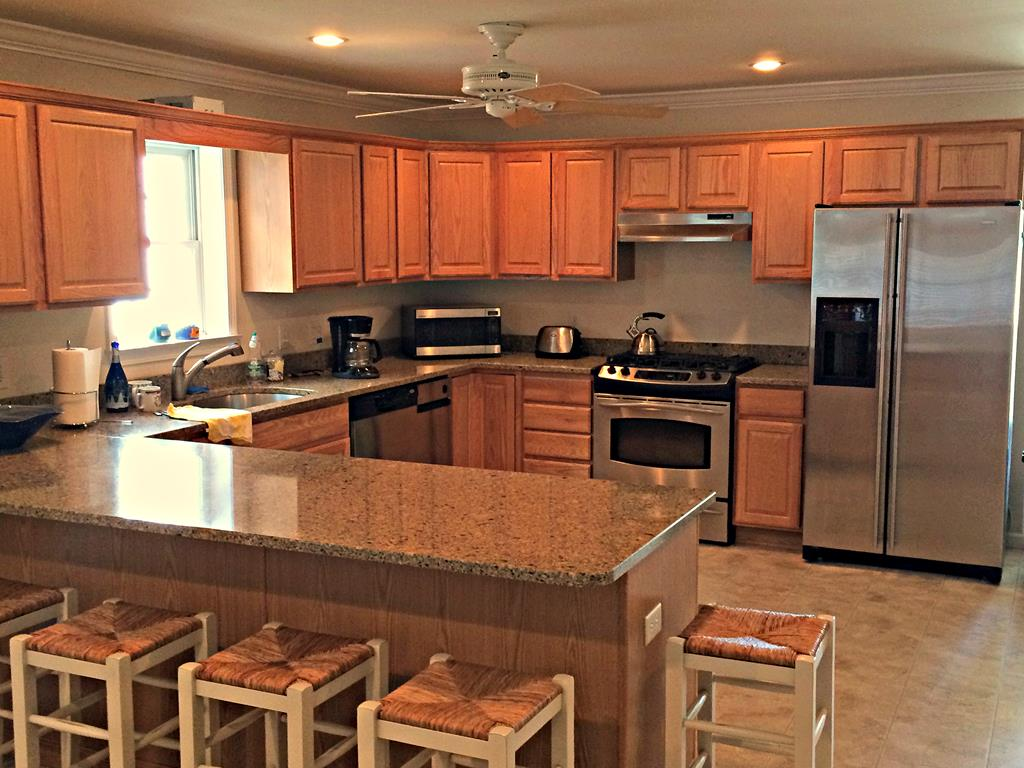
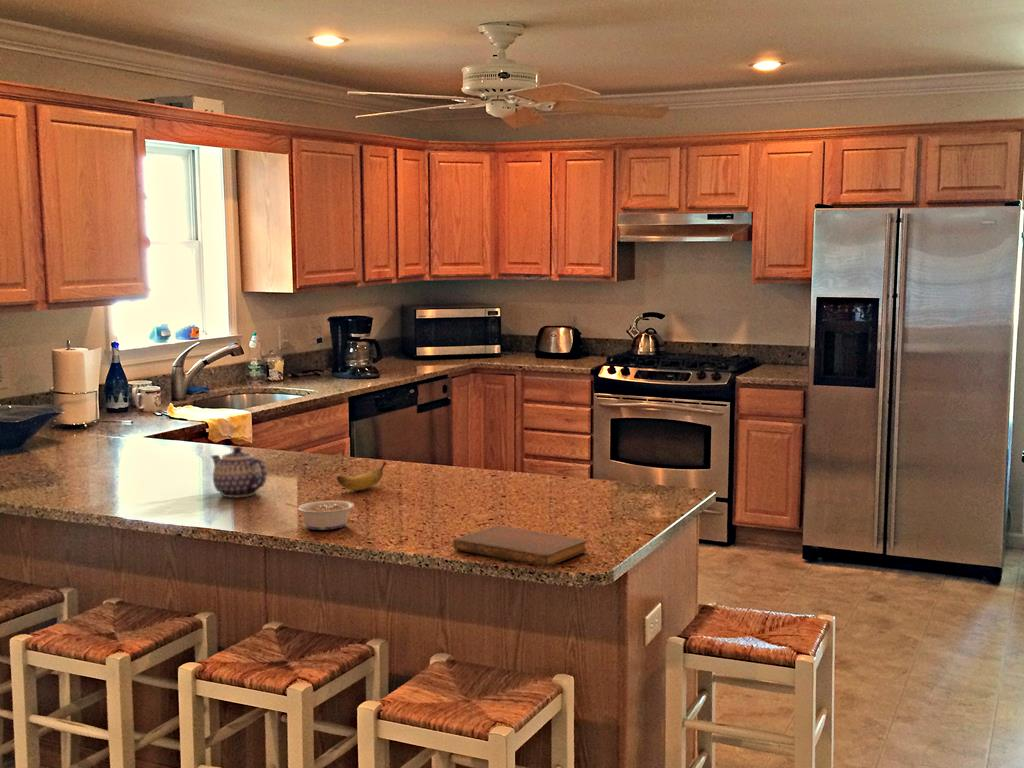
+ teapot [210,446,268,498]
+ legume [285,500,355,531]
+ banana [336,461,388,491]
+ notebook [452,525,588,567]
